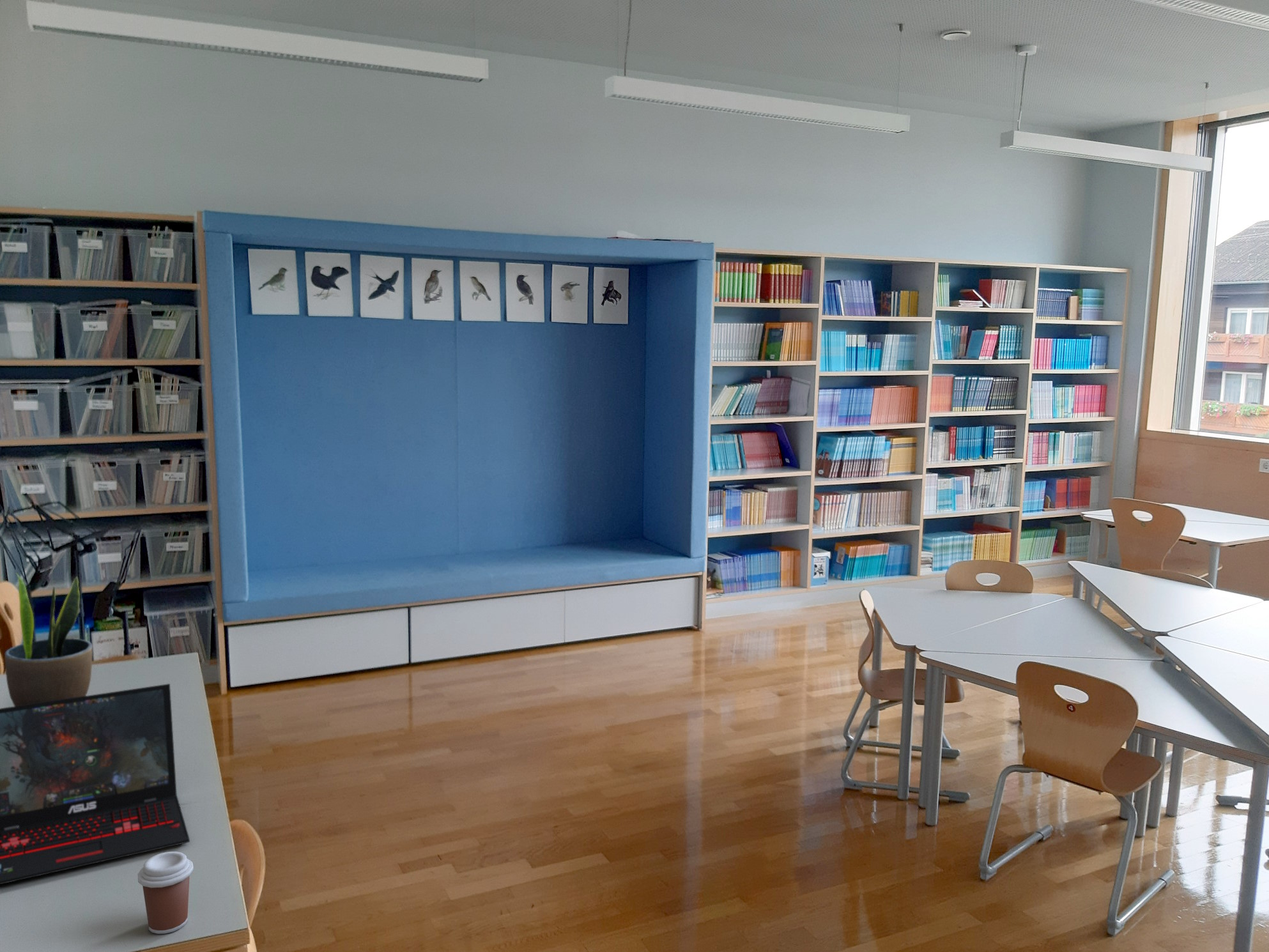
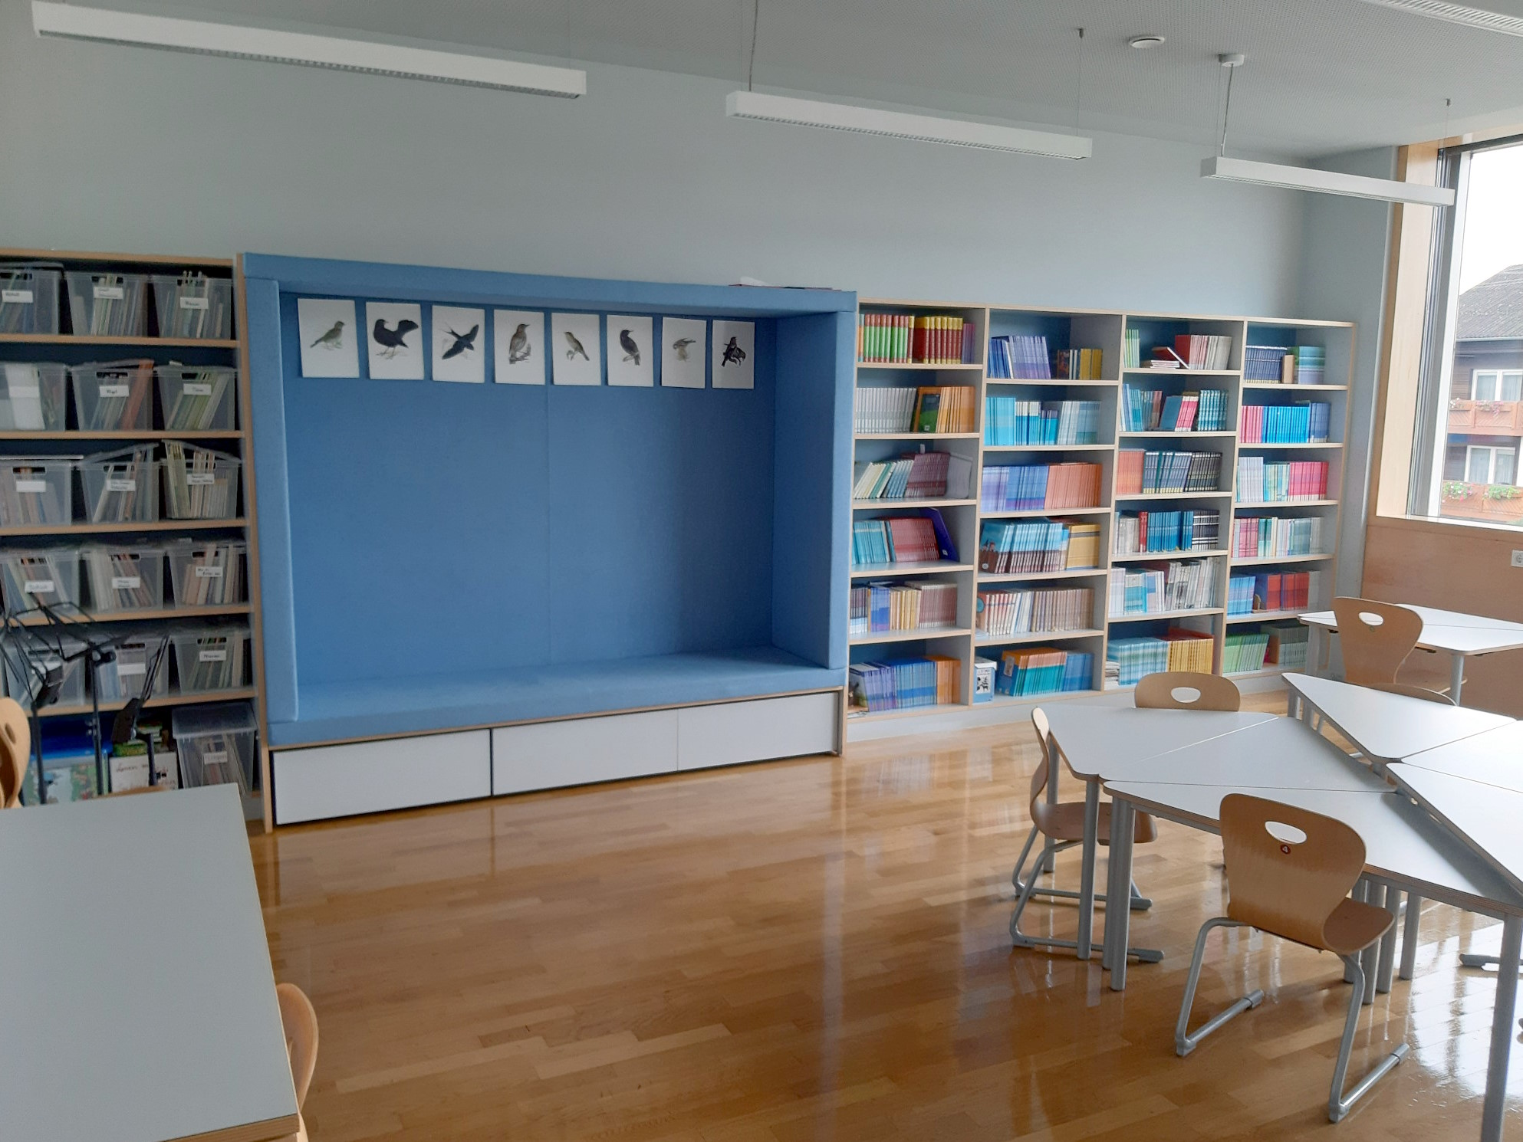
- laptop [0,683,190,885]
- potted plant [4,572,93,707]
- coffee cup [137,851,194,935]
